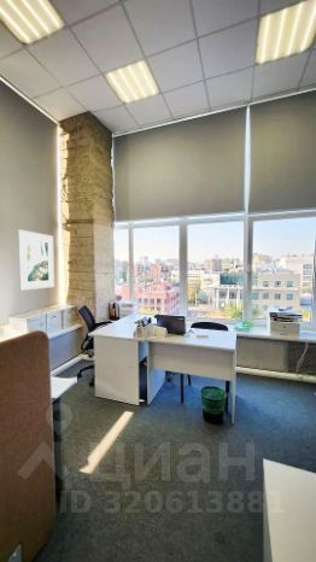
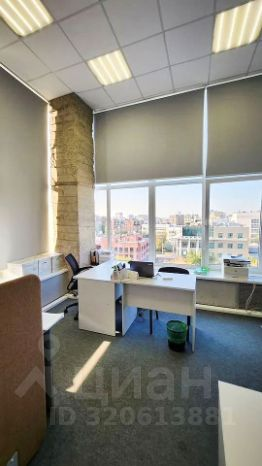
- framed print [17,229,55,292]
